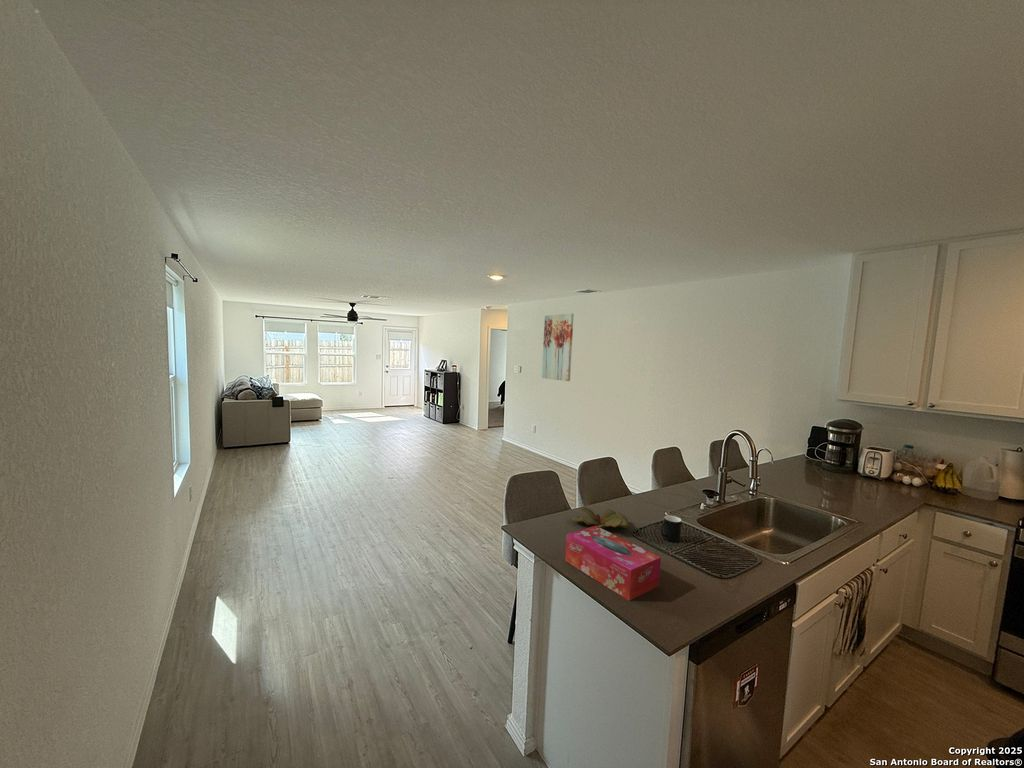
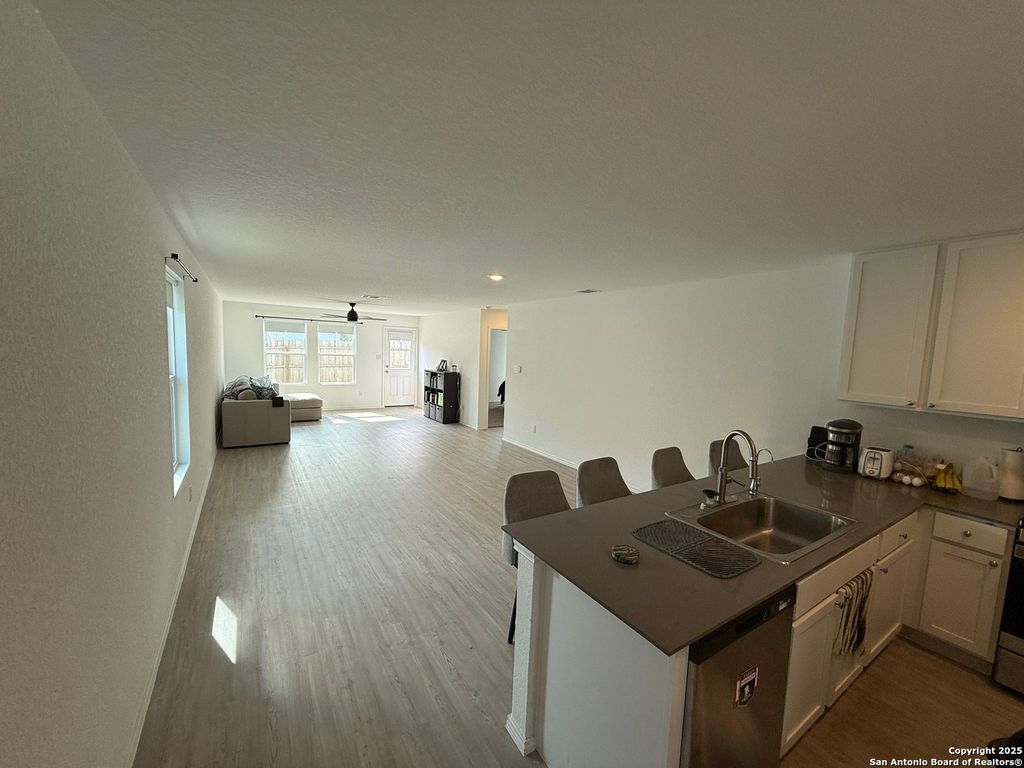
- cup [660,515,683,543]
- tissue box [564,525,662,602]
- succulent plant [571,506,629,529]
- wall art [541,312,575,382]
